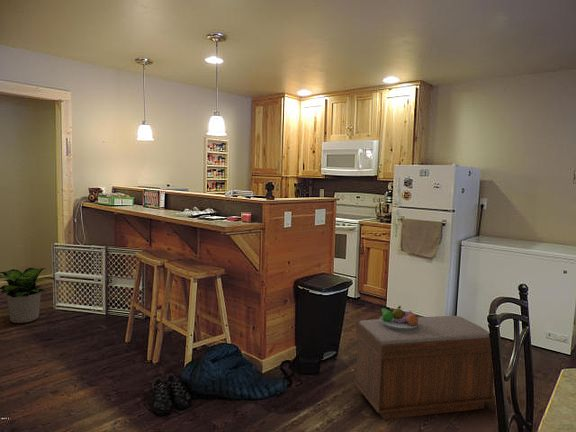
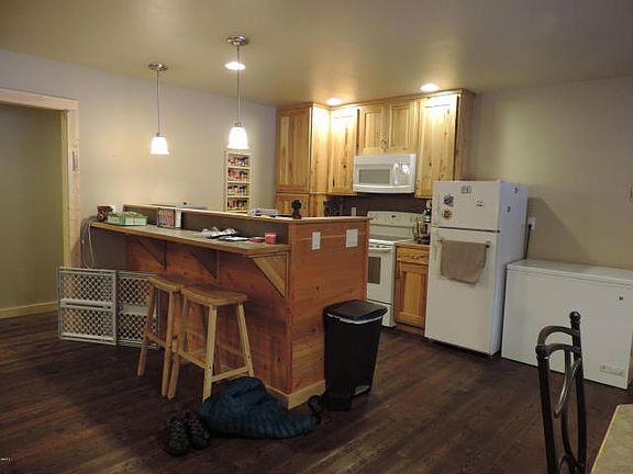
- bench [353,315,495,420]
- fruit bowl [378,305,419,330]
- potted plant [0,267,56,324]
